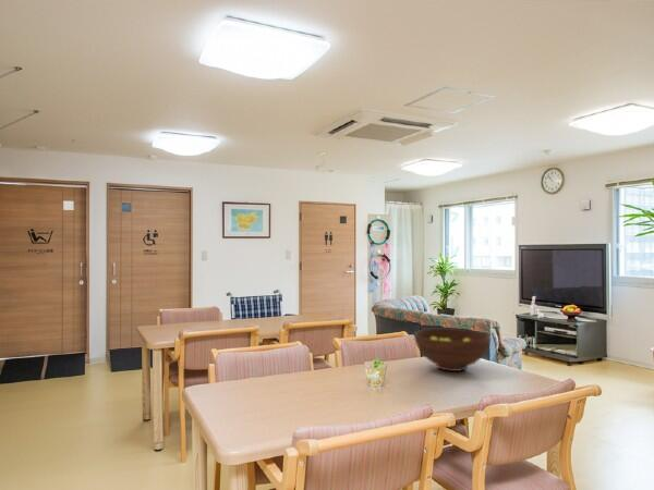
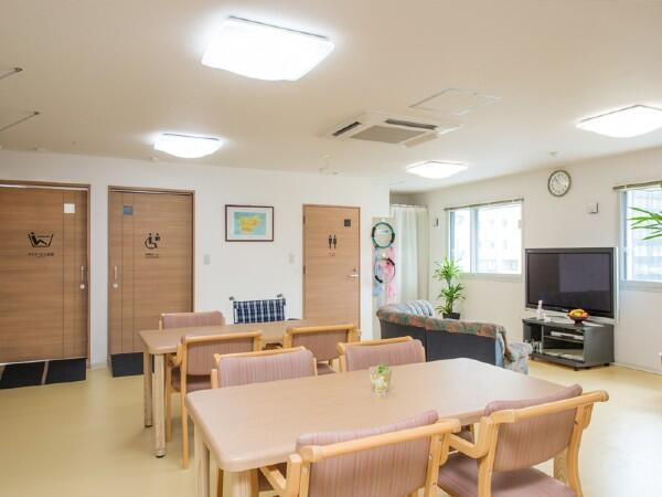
- fruit bowl [413,328,492,372]
